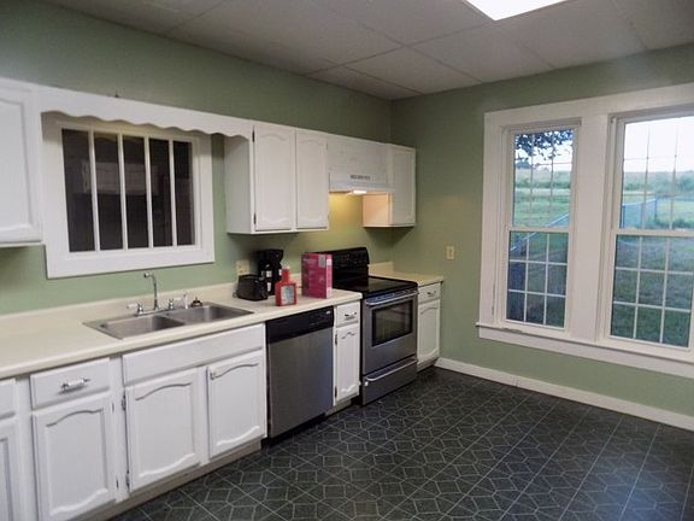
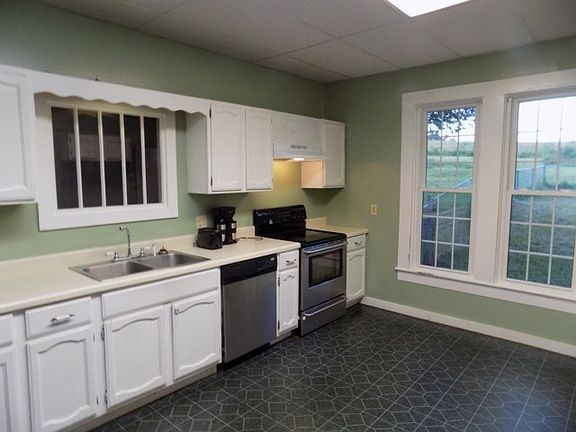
- cereal box [300,252,333,299]
- soap bottle [274,264,298,308]
